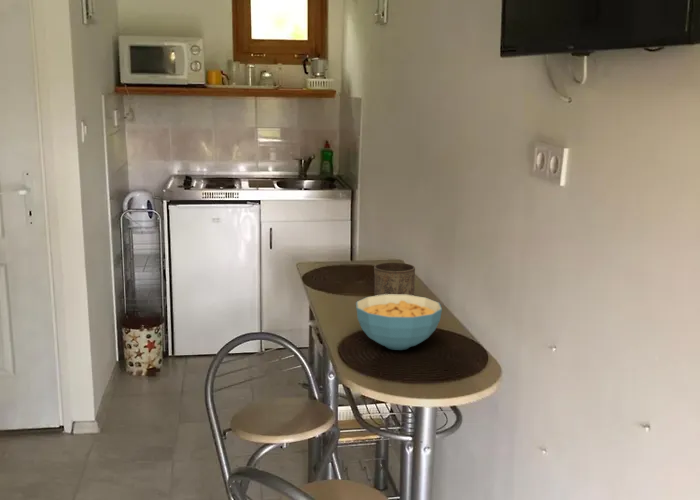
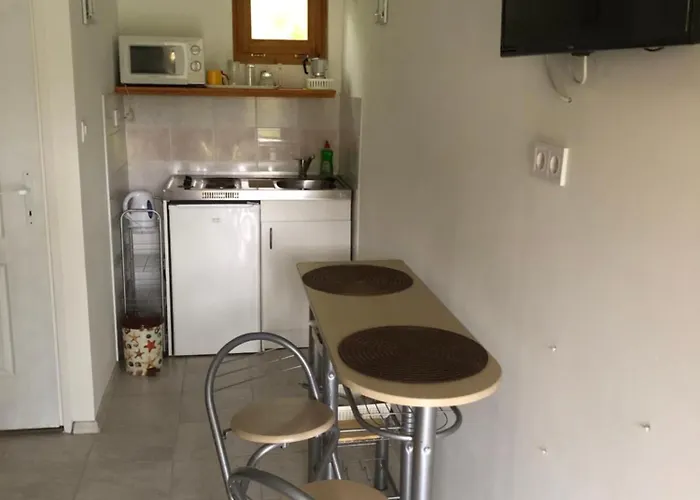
- cereal bowl [355,294,443,351]
- cup [373,262,416,296]
